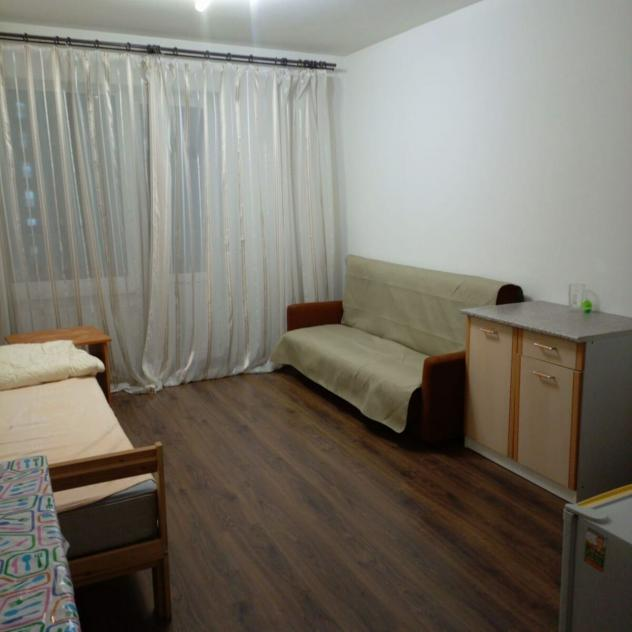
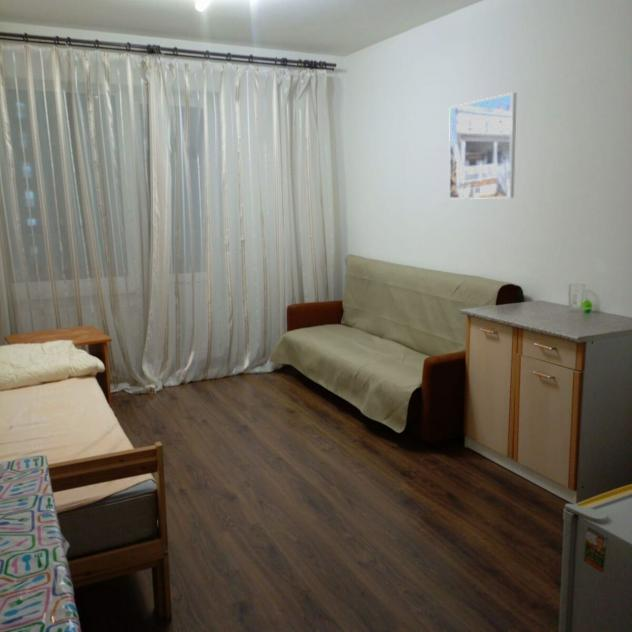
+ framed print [448,92,517,200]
